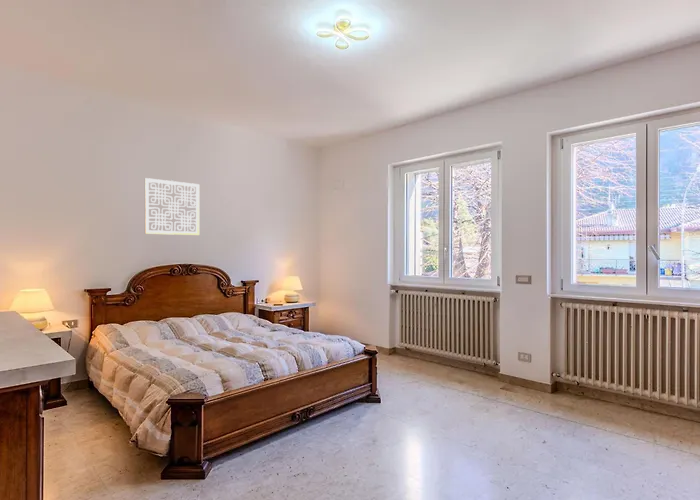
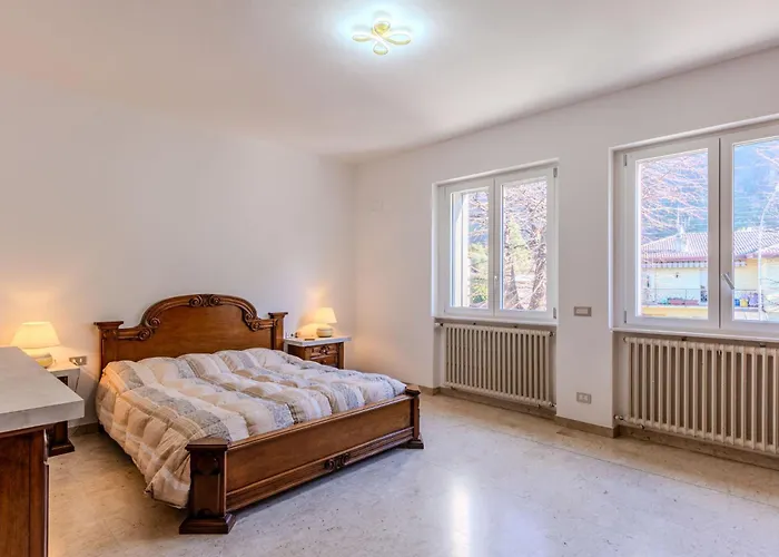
- wall art [144,177,200,236]
